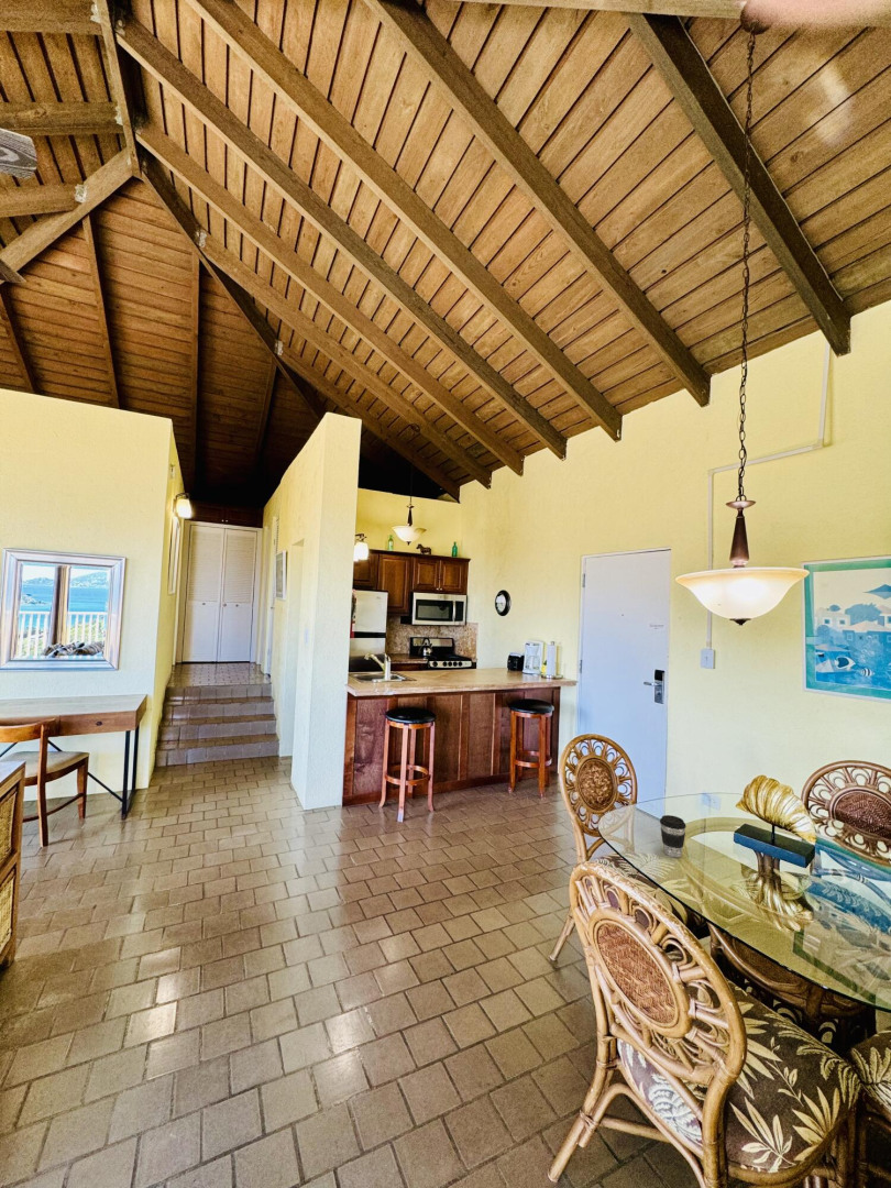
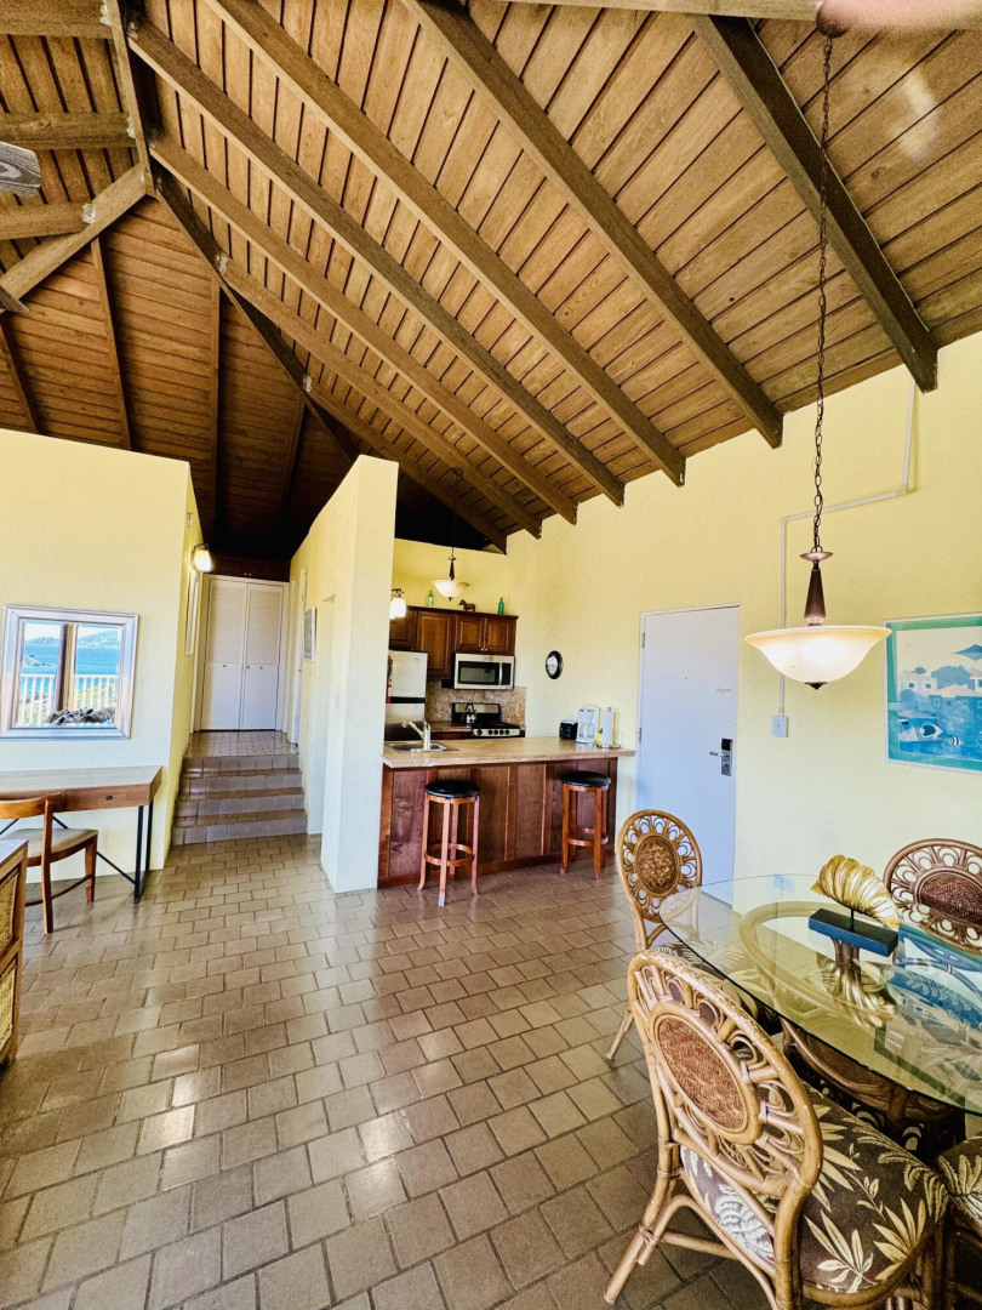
- coffee cup [659,814,688,858]
